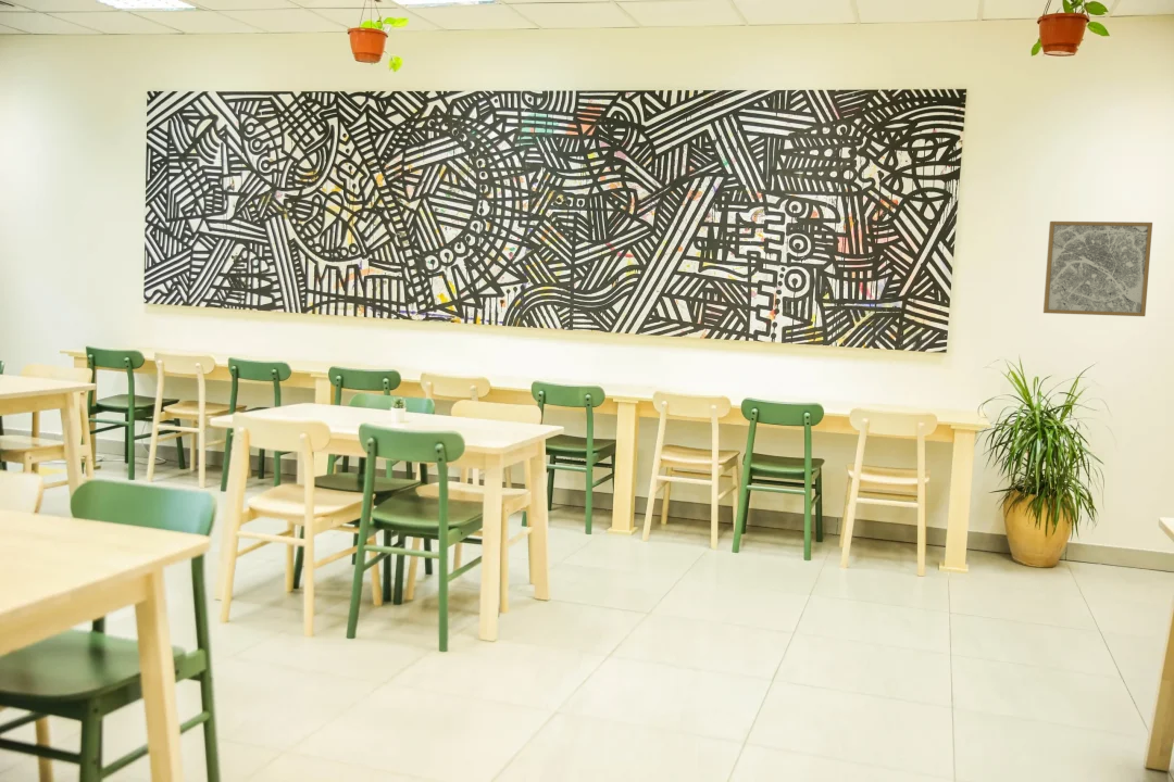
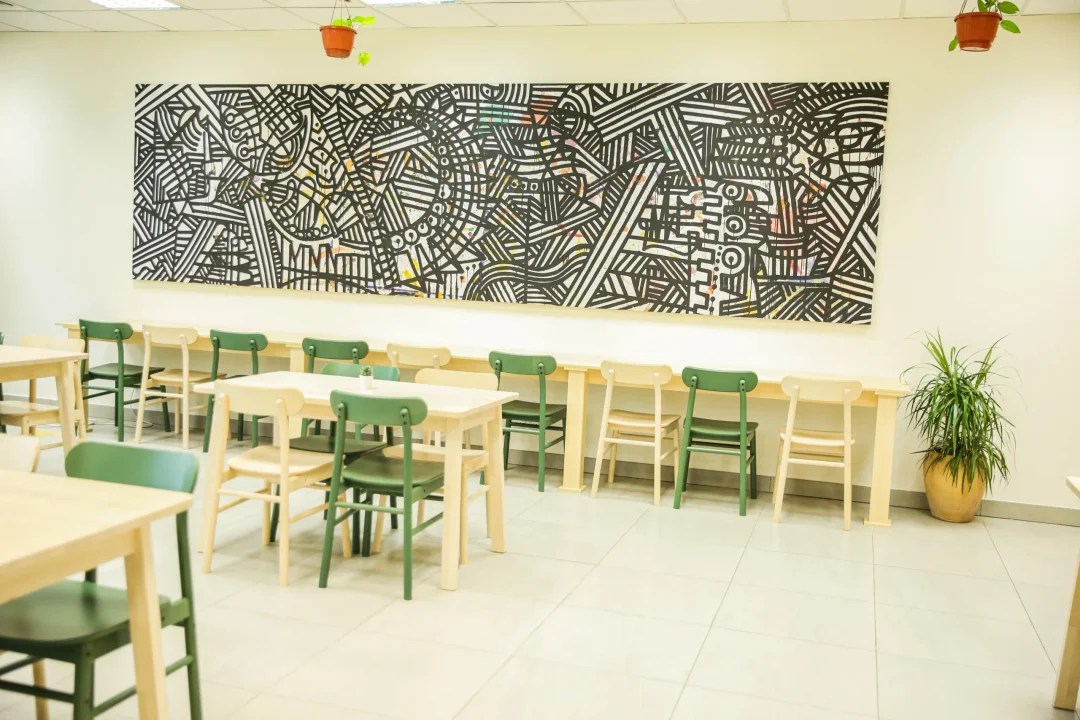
- wall art [1042,220,1153,317]
